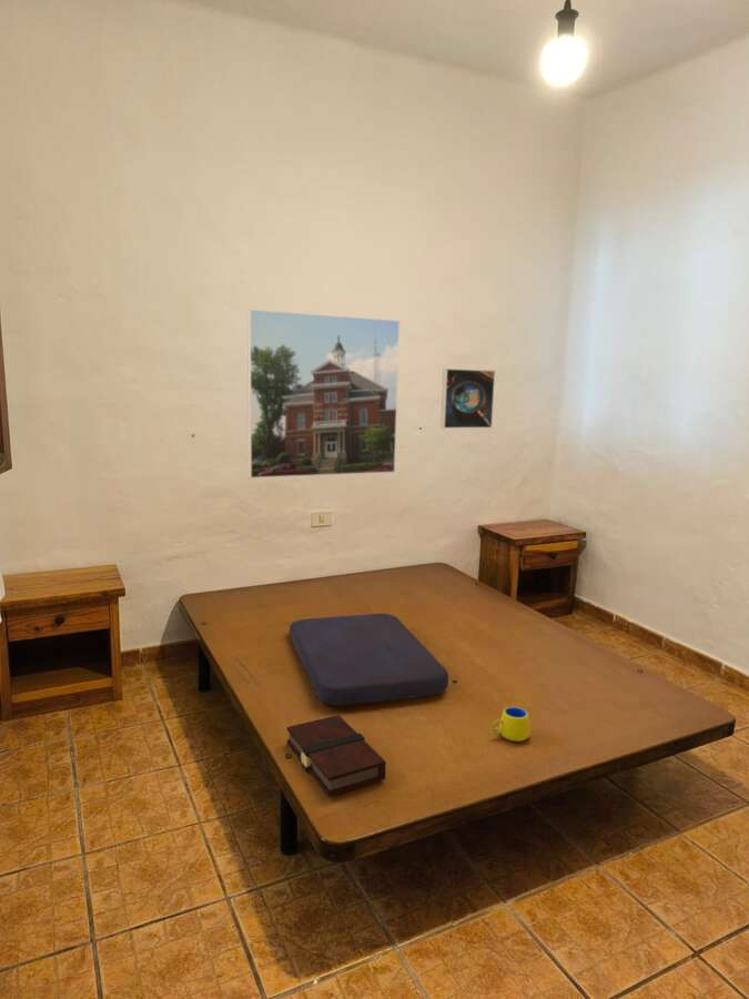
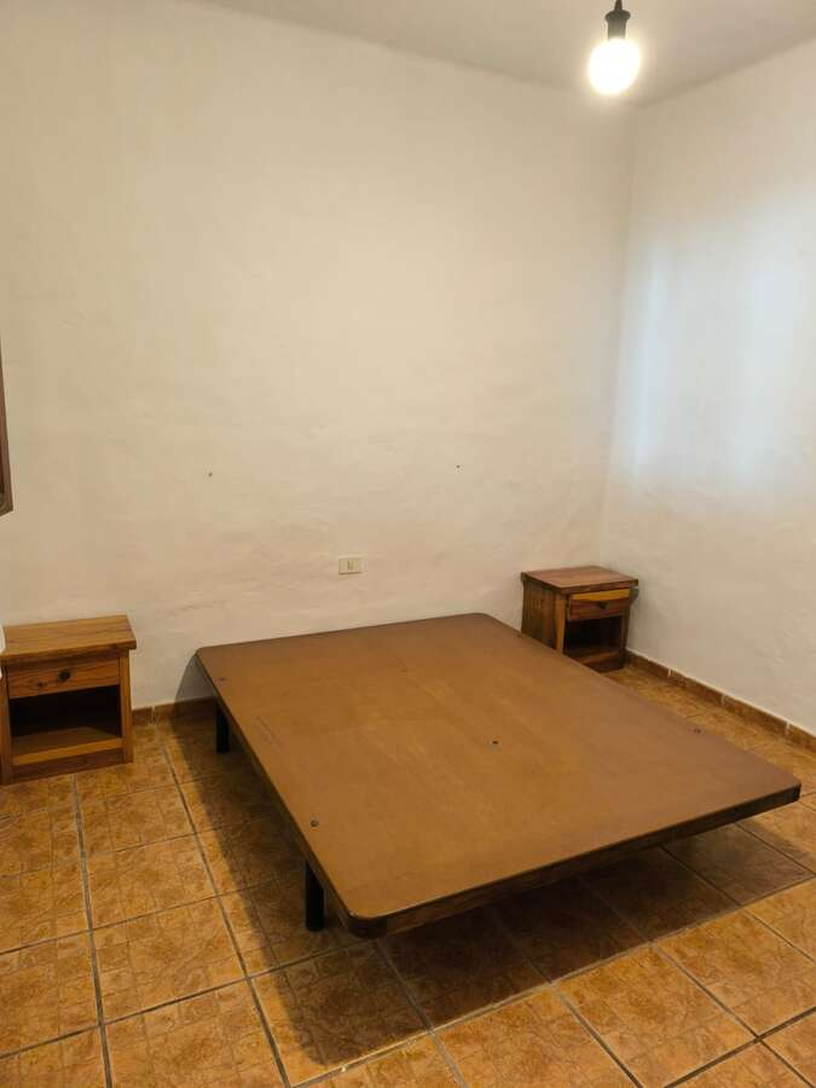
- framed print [439,367,496,430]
- mug [490,706,532,743]
- book [286,714,387,797]
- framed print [246,309,401,480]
- cushion [289,613,449,707]
